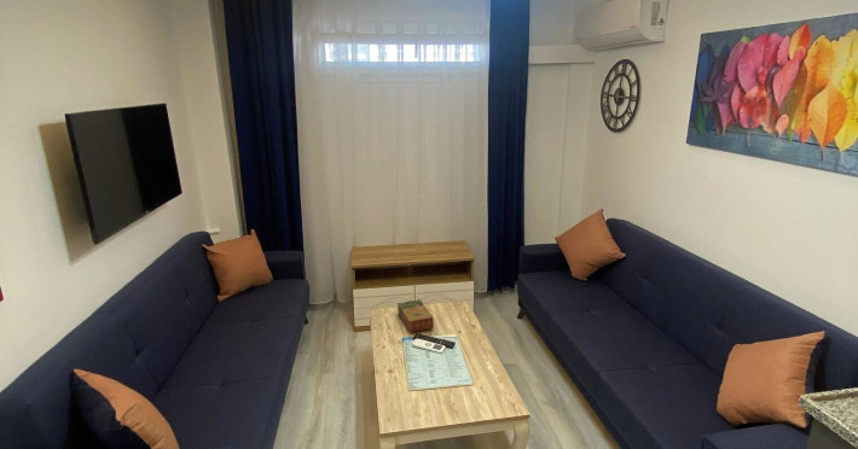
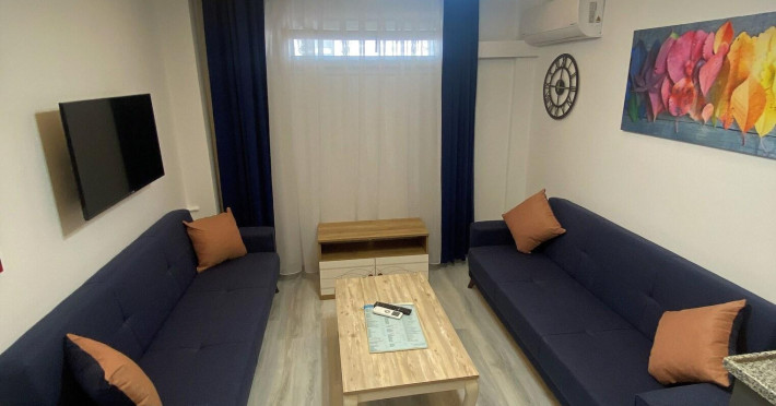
- book [396,299,435,333]
